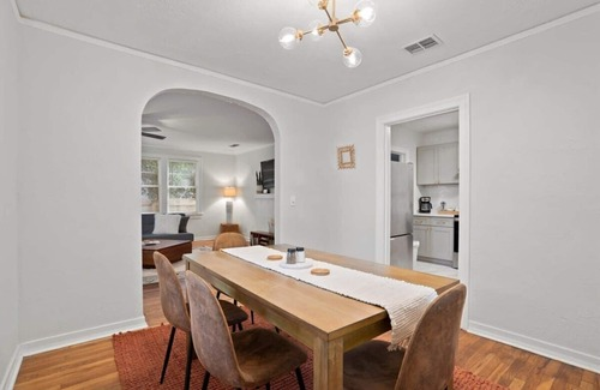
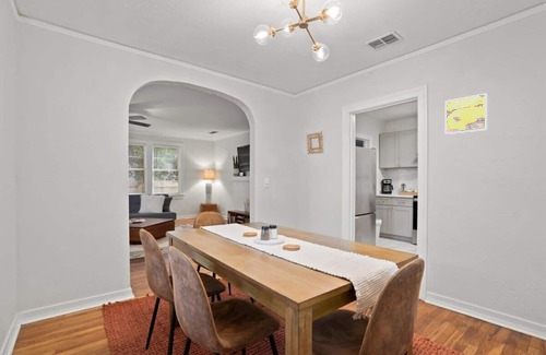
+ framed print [444,92,488,135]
